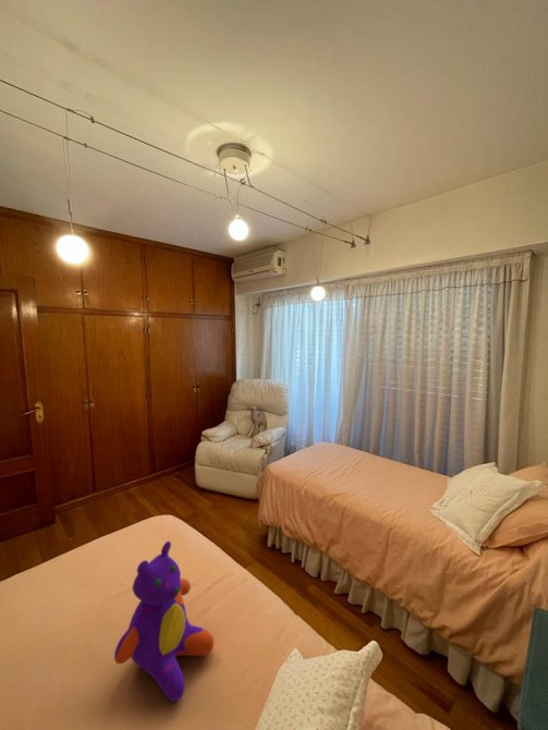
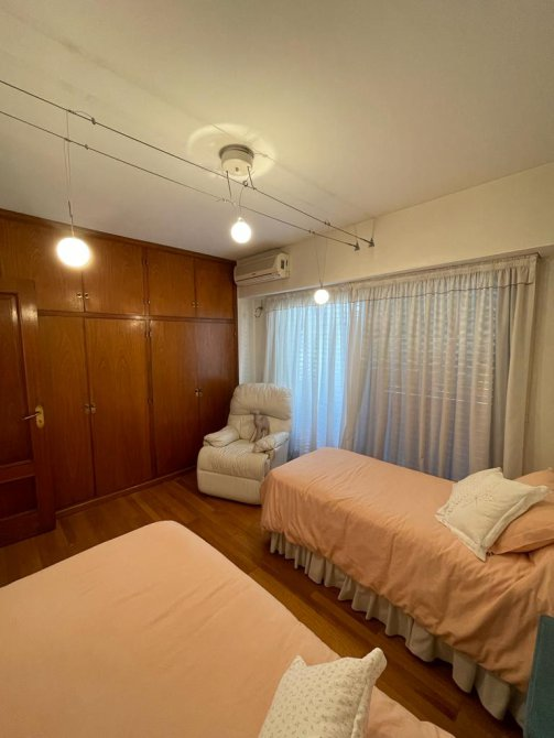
- stuffed bear [113,540,215,703]
